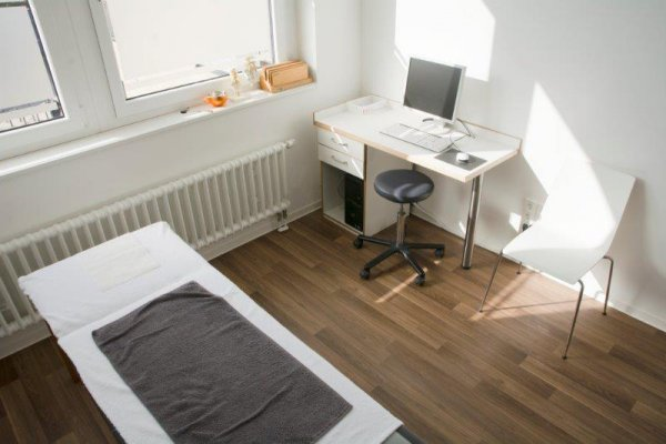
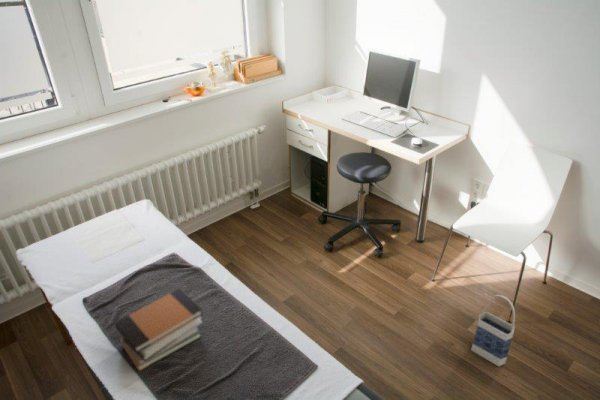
+ book stack [113,288,204,372]
+ bag [470,294,516,367]
